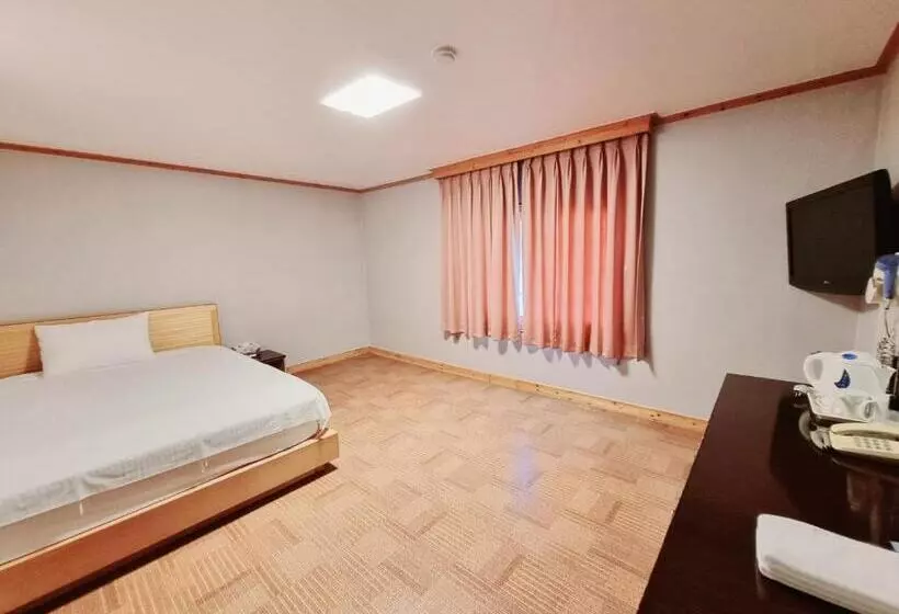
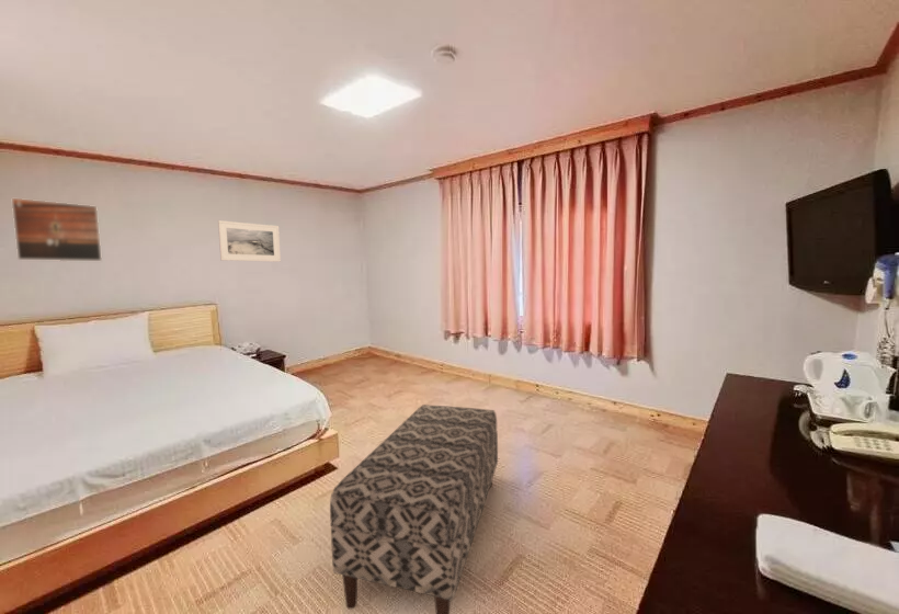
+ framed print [217,219,282,263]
+ bench [329,403,499,614]
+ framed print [11,197,103,262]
